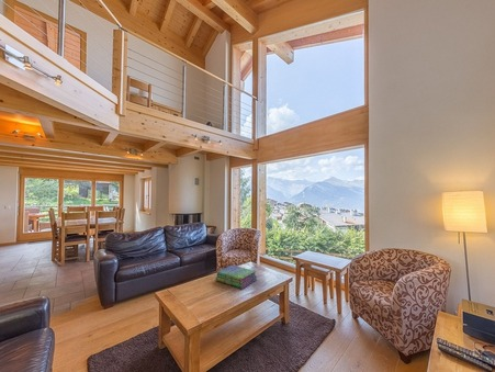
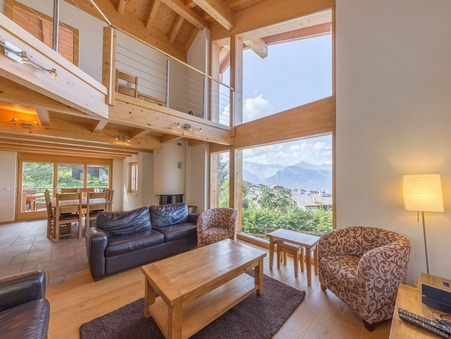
- stack of books [214,264,258,290]
